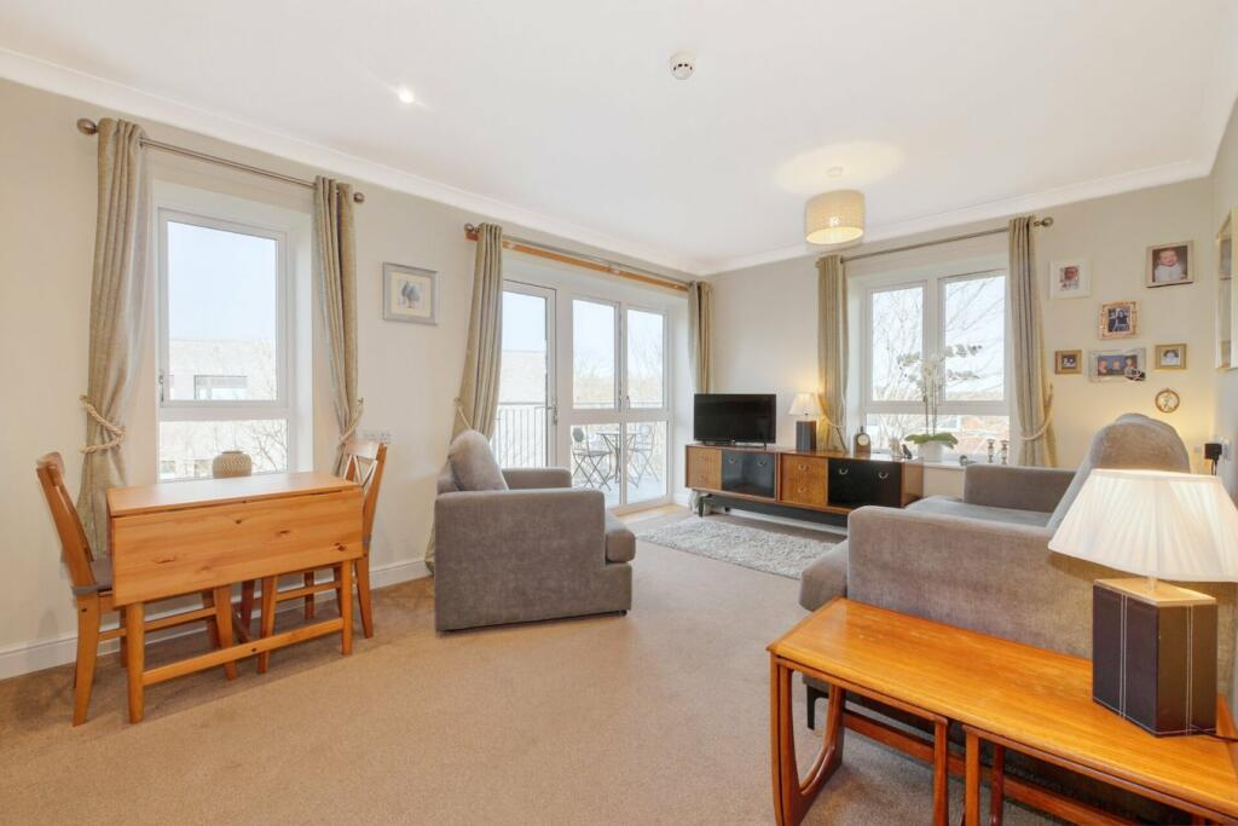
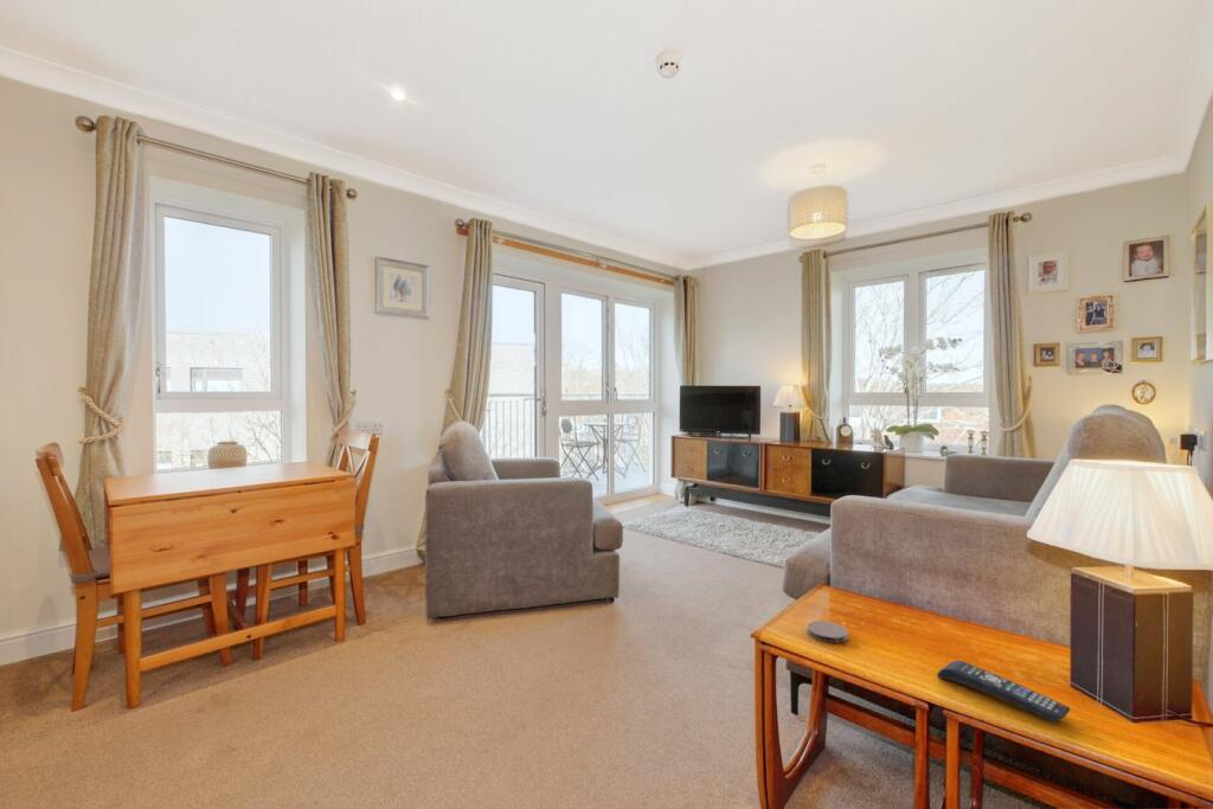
+ coaster [806,619,849,644]
+ remote control [936,660,1071,724]
